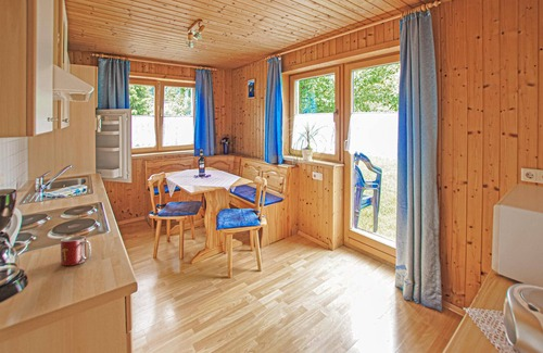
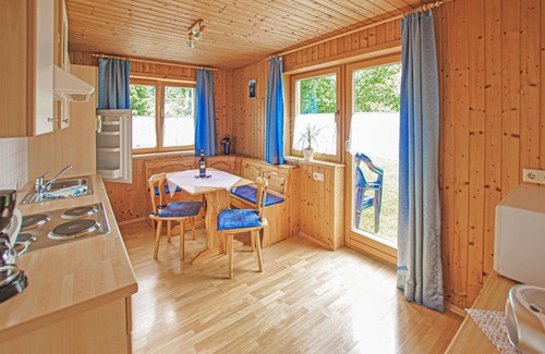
- mug [60,236,92,266]
